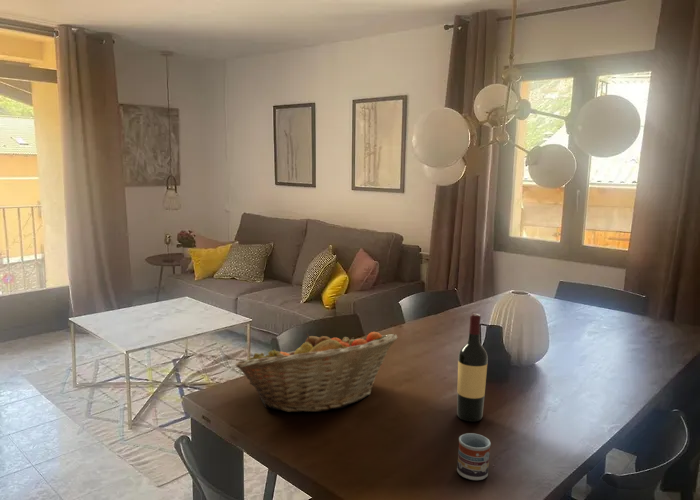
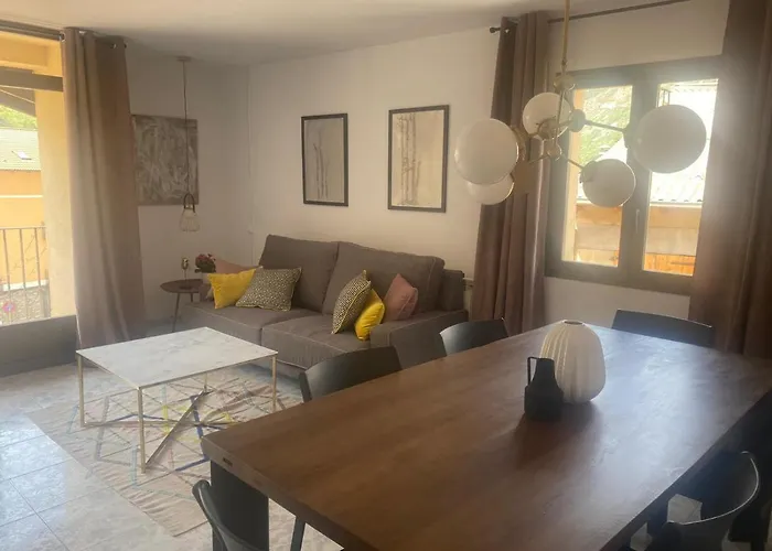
- fruit basket [234,331,398,413]
- wine bottle [456,313,489,423]
- cup [456,432,492,481]
